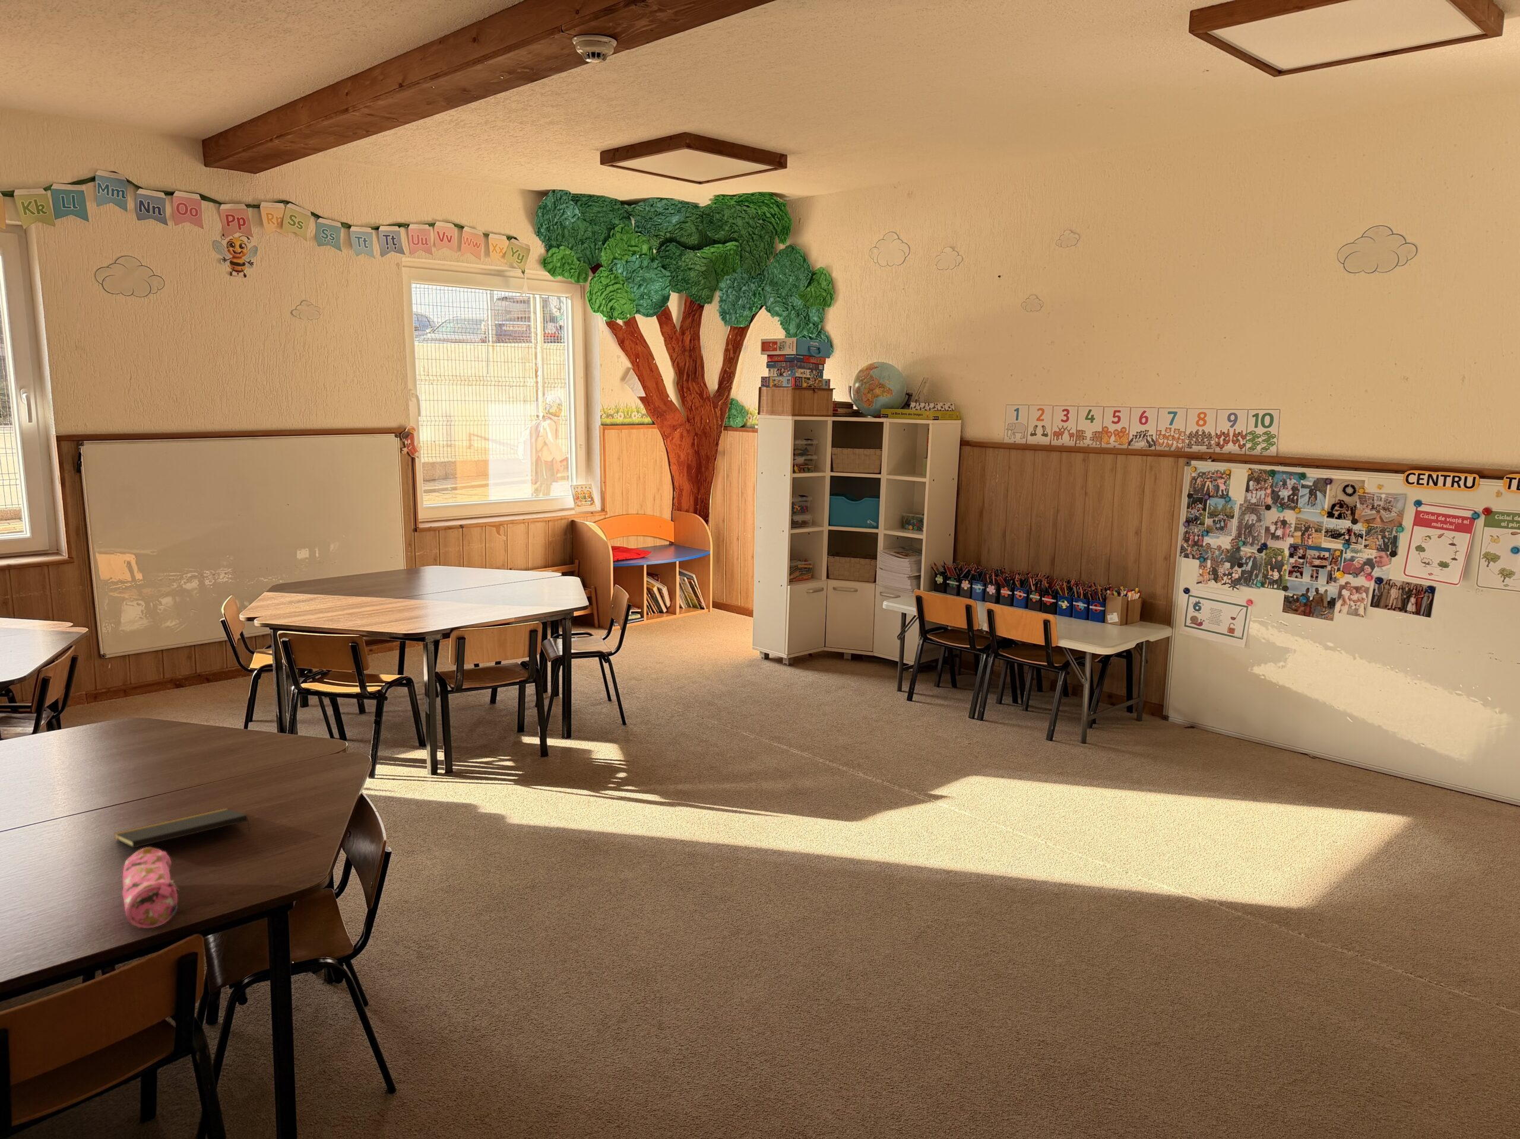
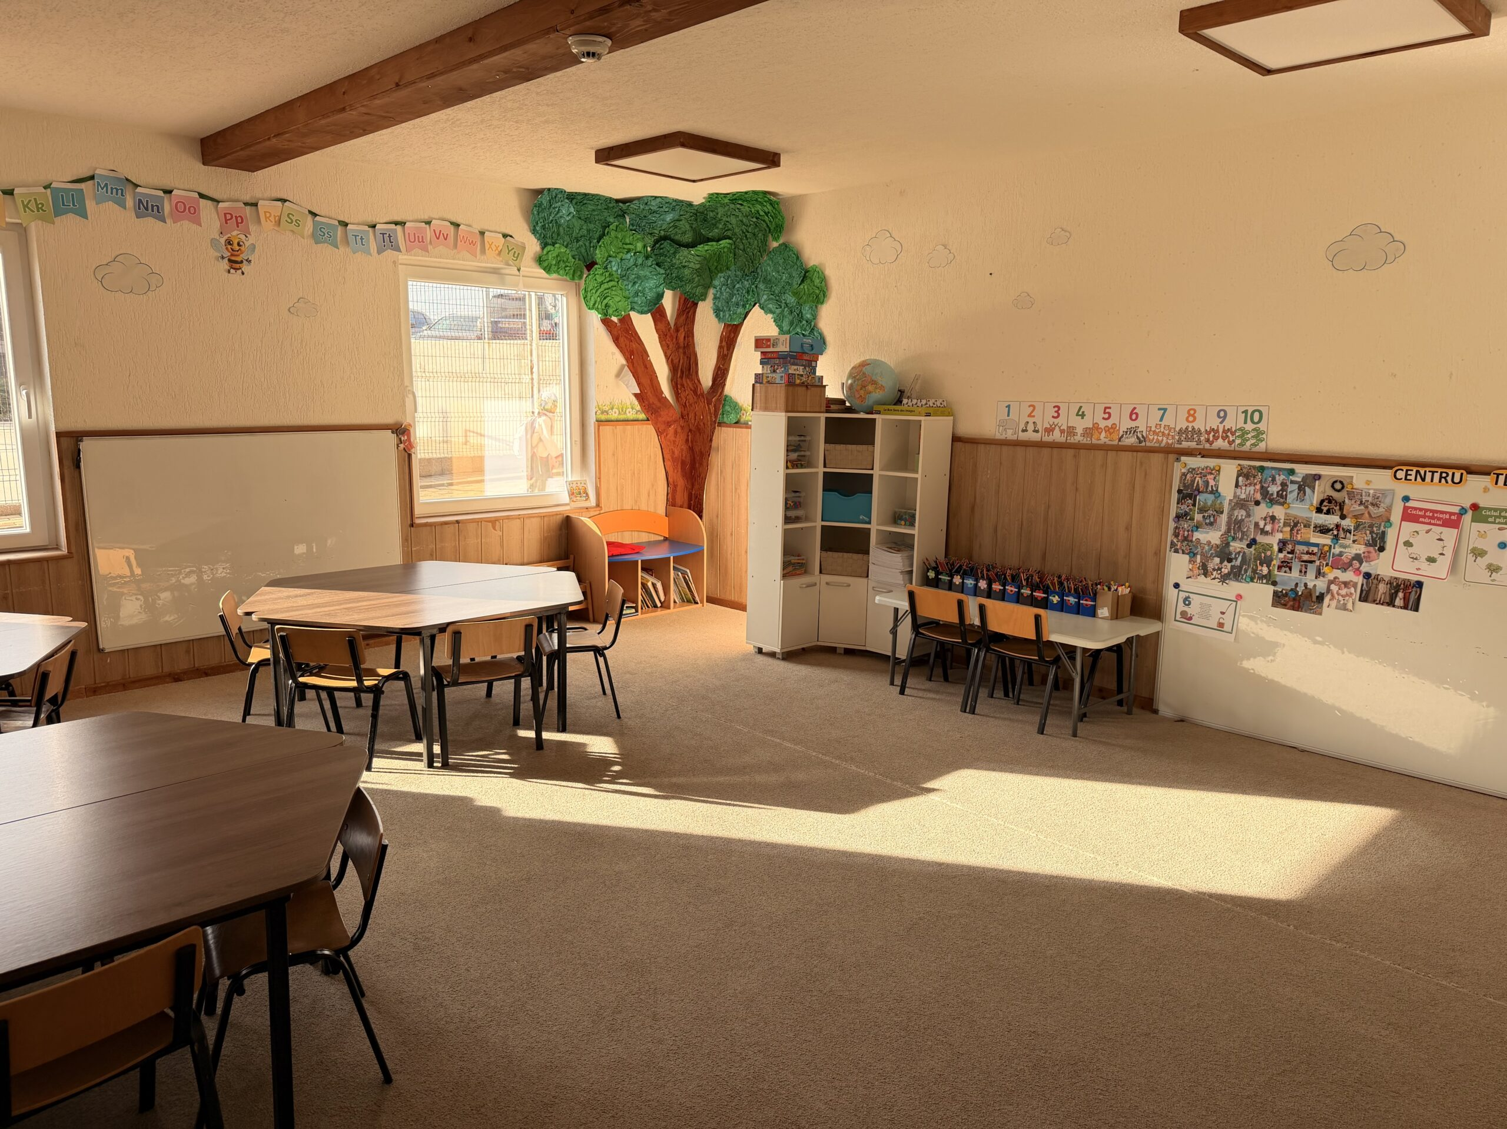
- notepad [114,808,251,848]
- pencil case [122,847,181,928]
